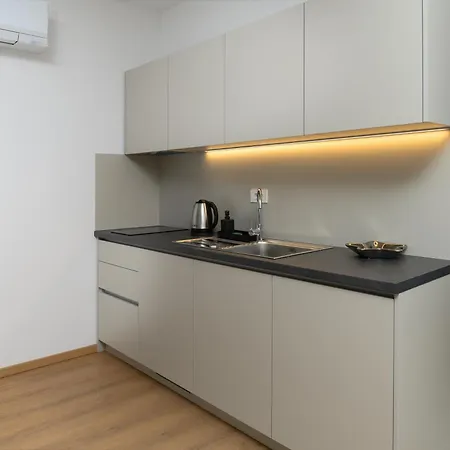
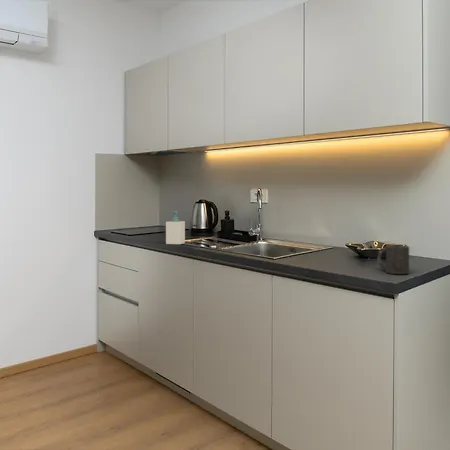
+ soap bottle [165,210,186,245]
+ mug [377,244,410,275]
